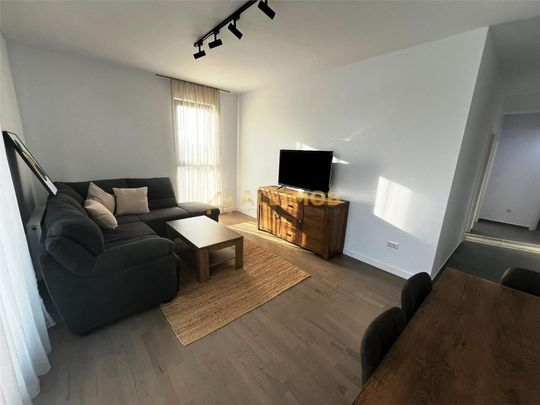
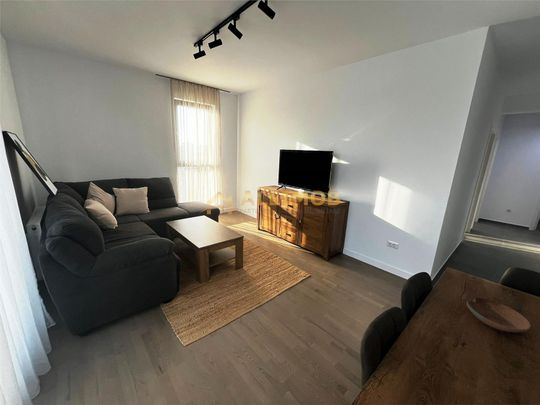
+ bowl [466,297,532,333]
